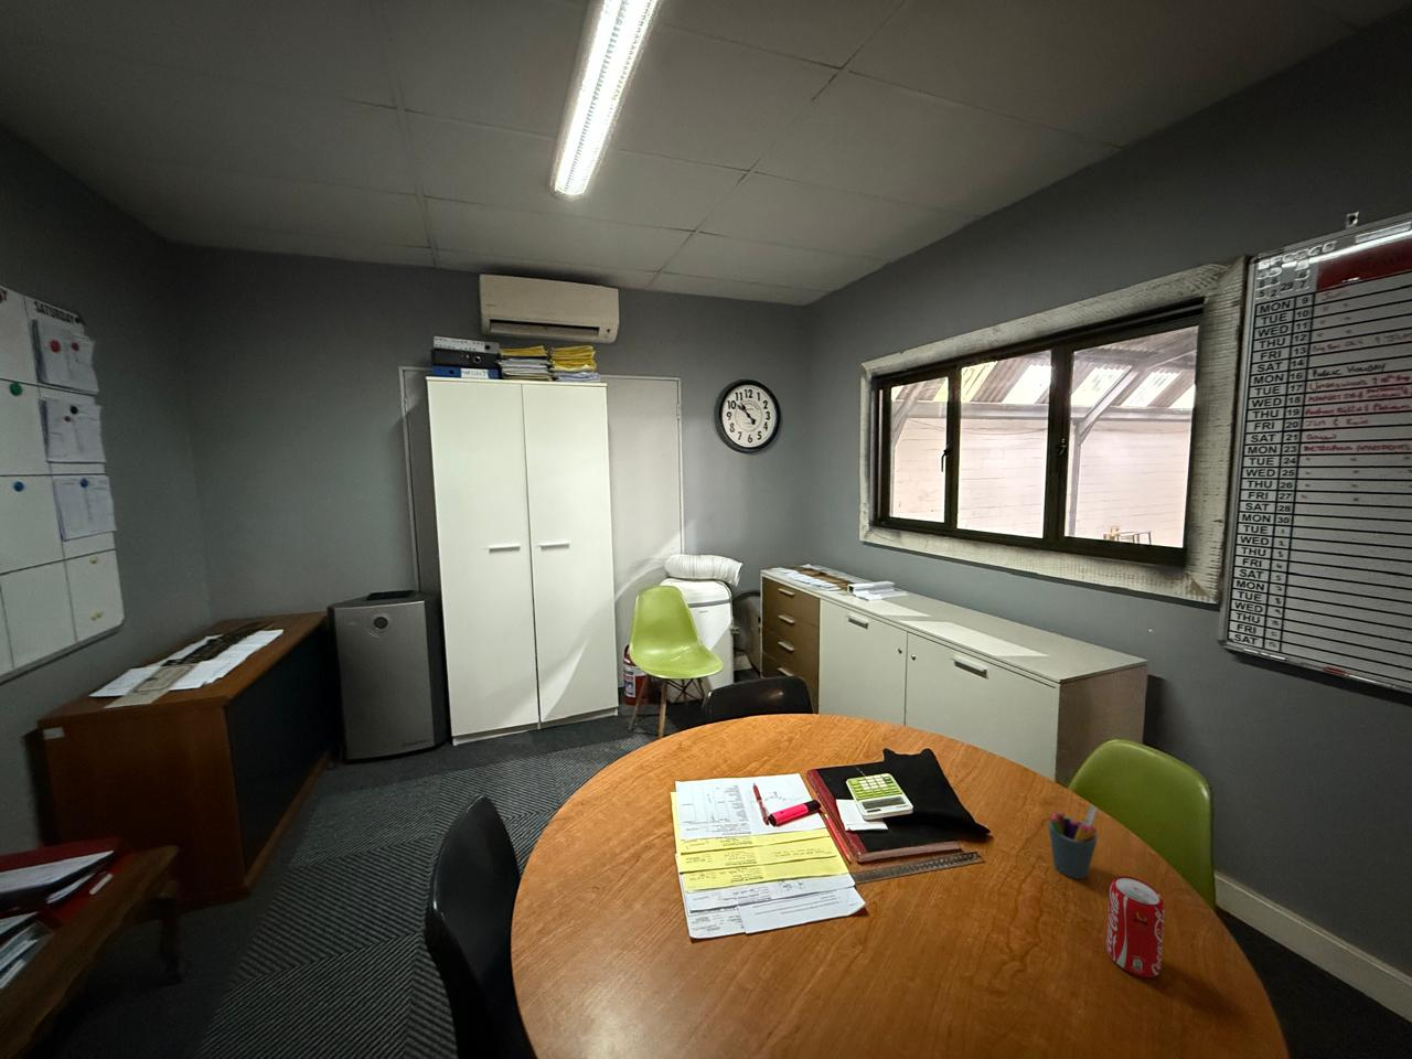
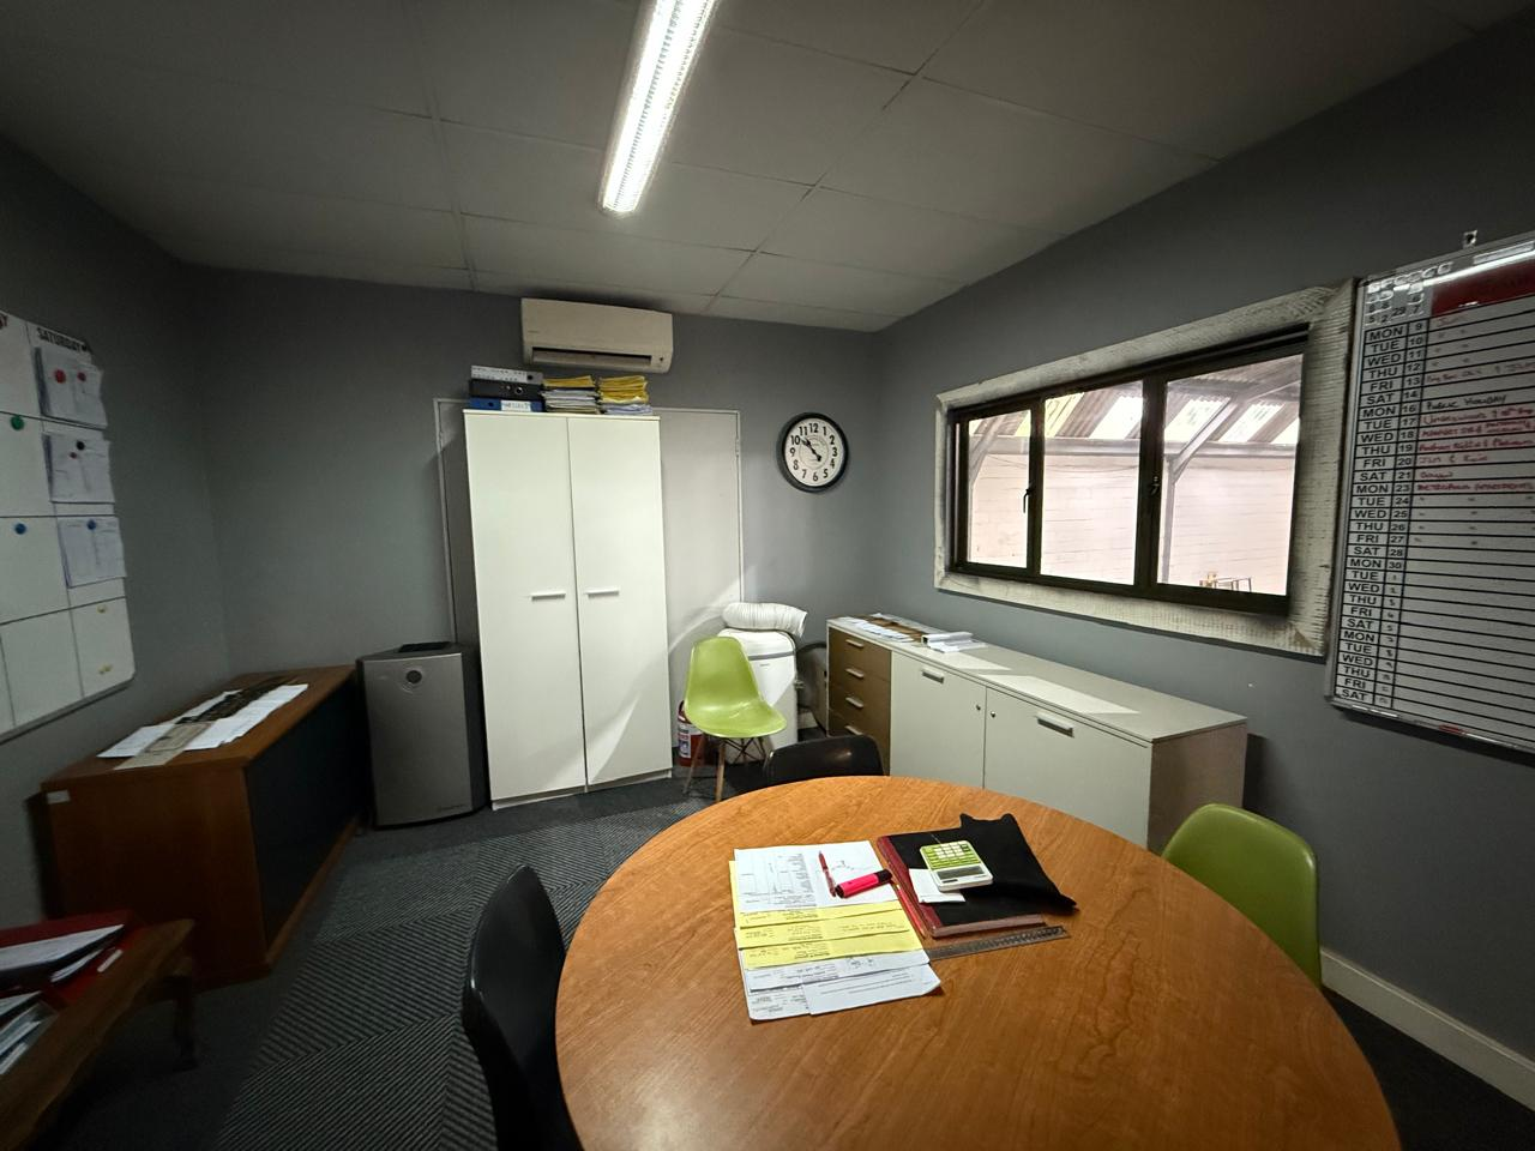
- beverage can [1105,874,1166,979]
- pen holder [1047,804,1098,880]
